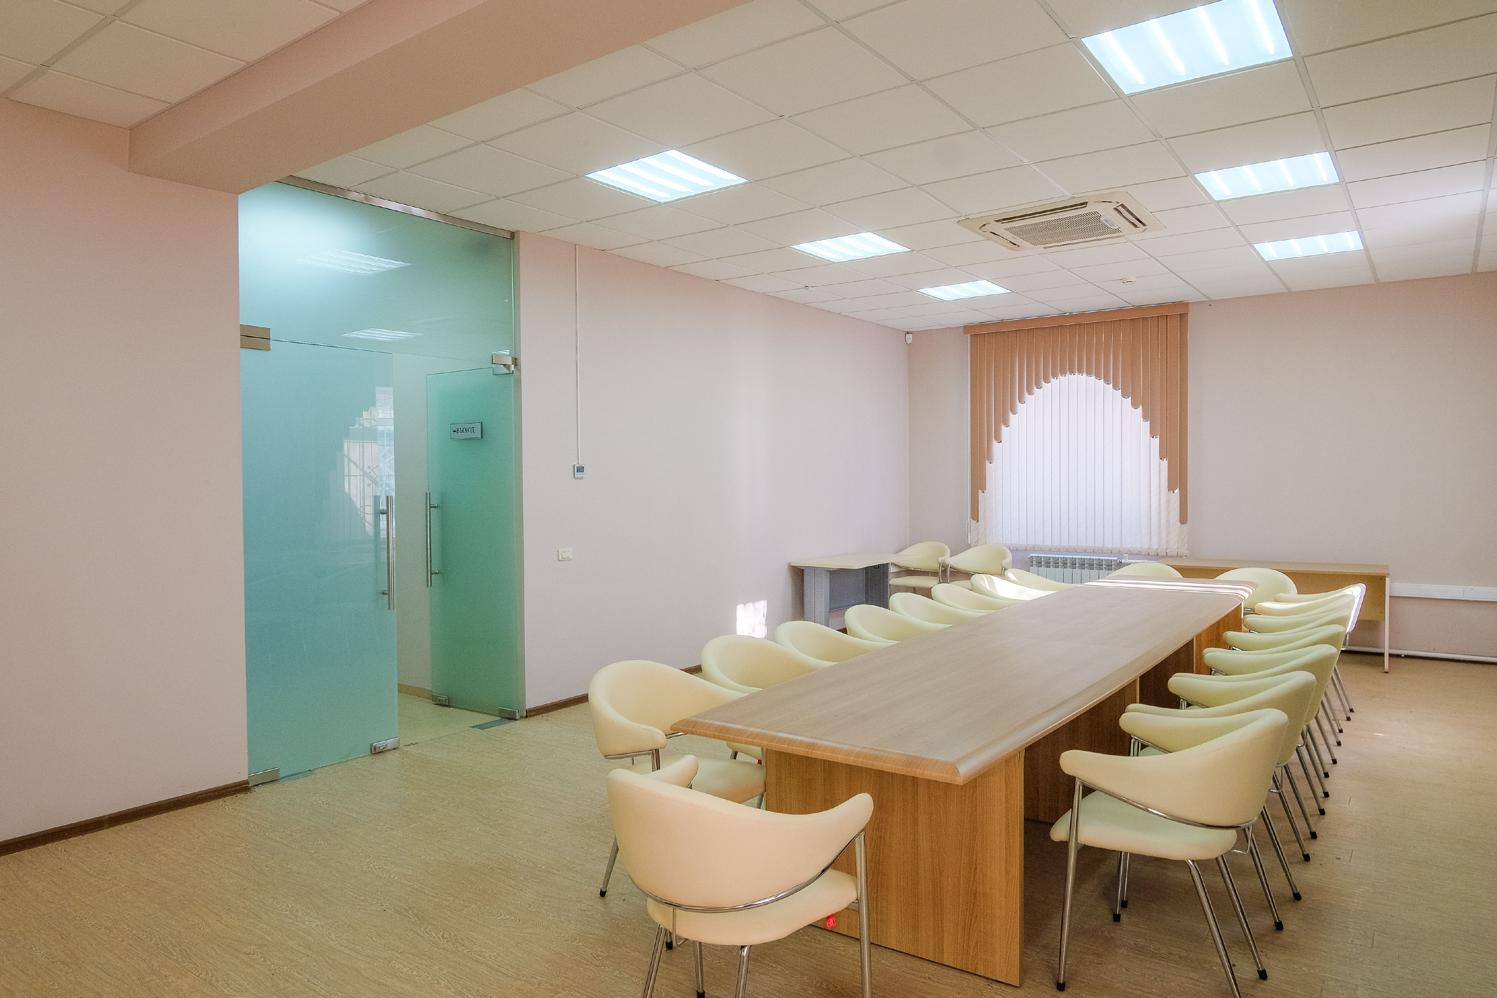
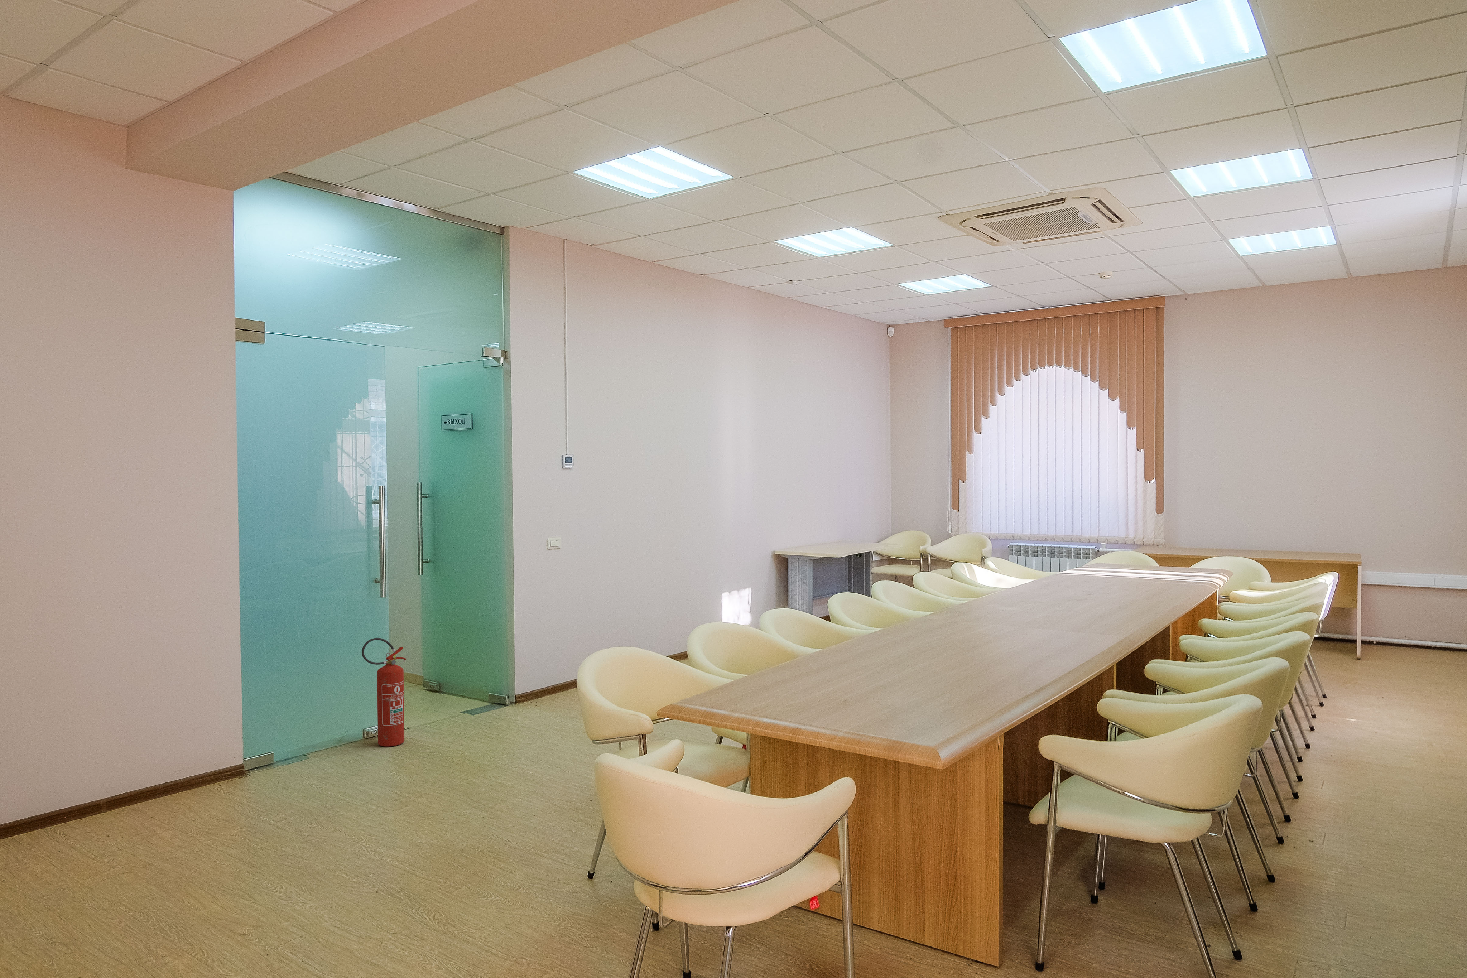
+ fire extinguisher [361,637,407,747]
